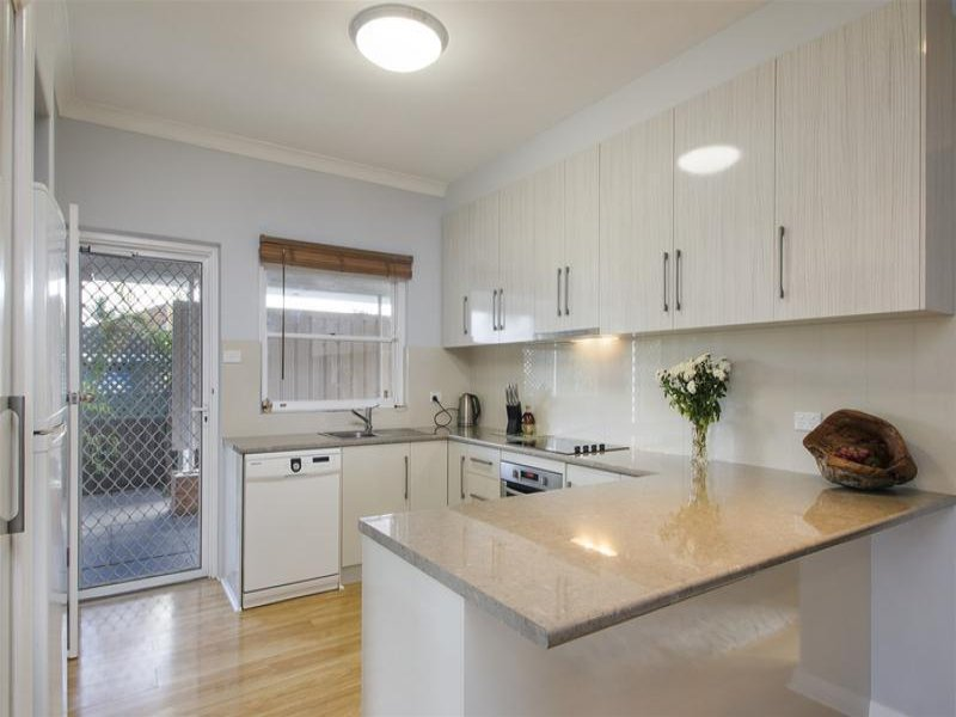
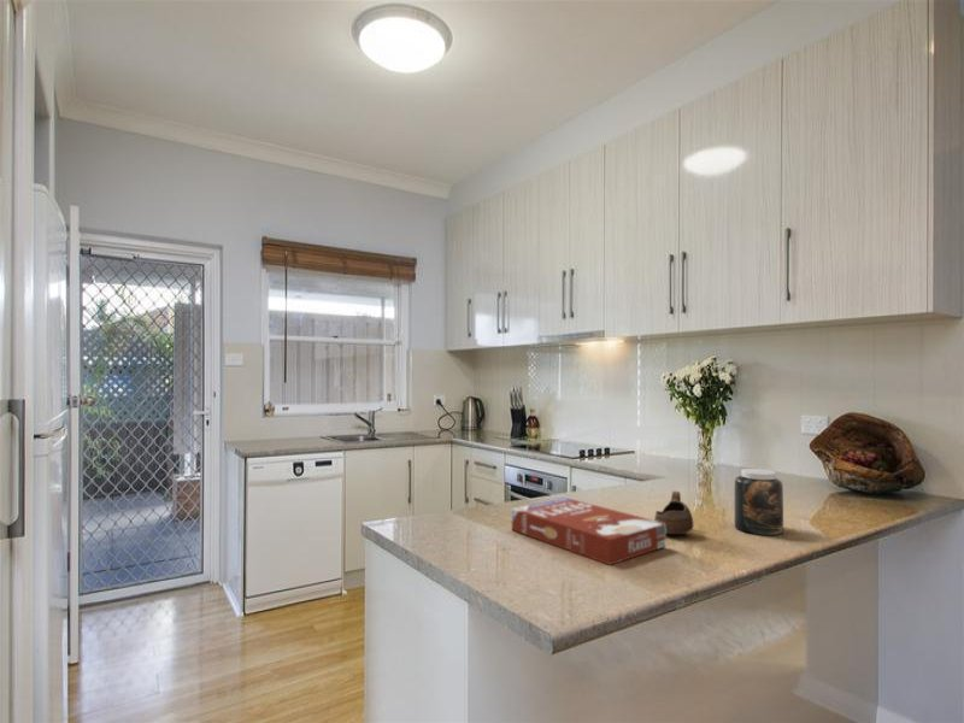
+ cup [653,490,694,536]
+ jar [734,468,784,536]
+ cereal box [511,496,668,566]
